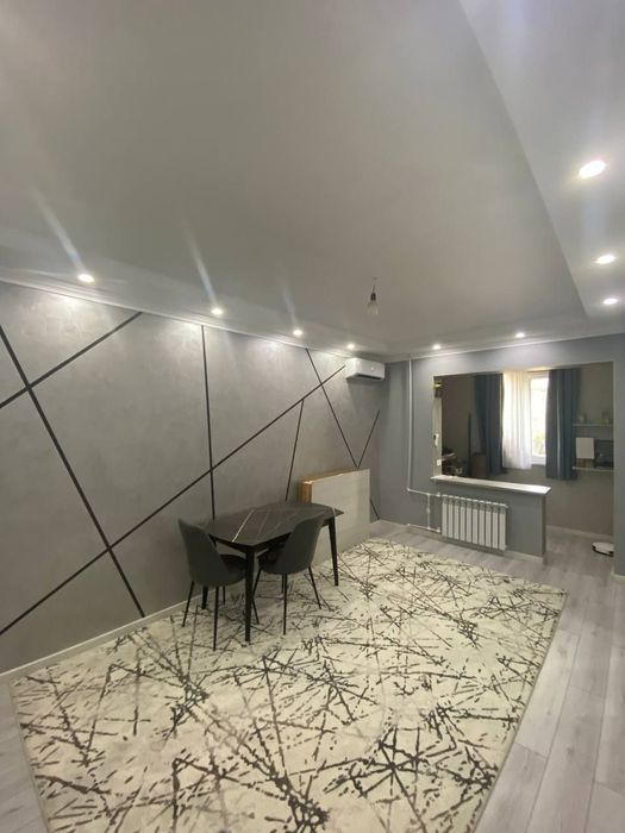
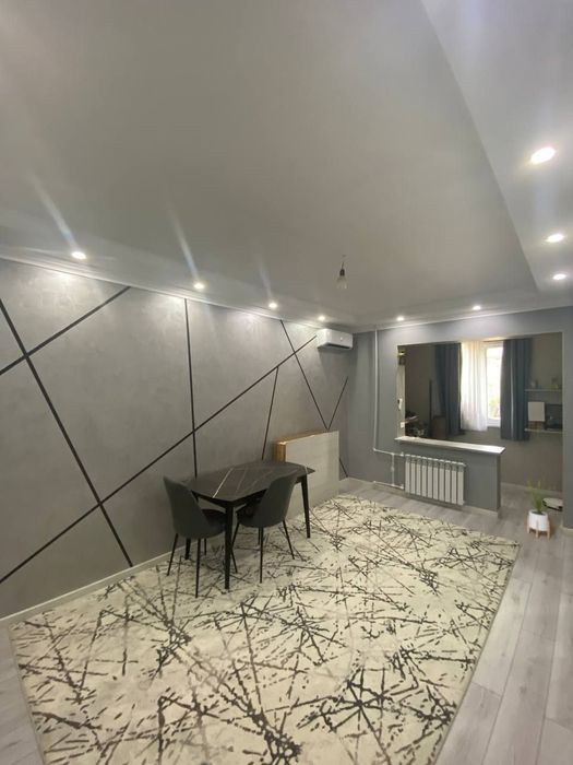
+ house plant [521,475,557,539]
